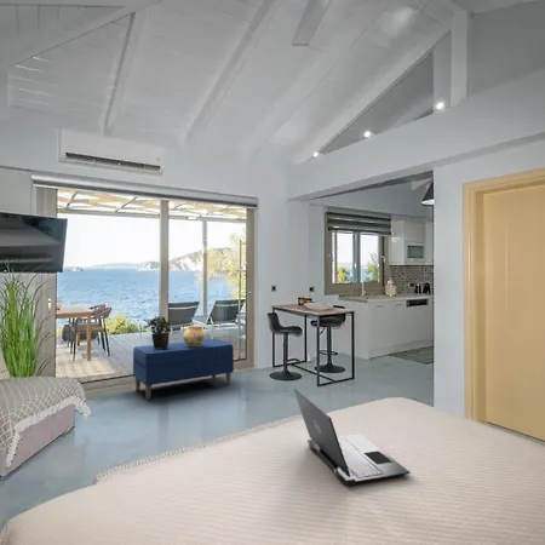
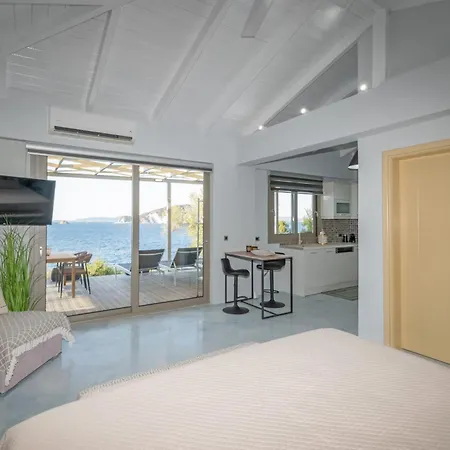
- bench [132,338,235,401]
- potted plant [143,315,171,348]
- laptop [293,388,411,487]
- ceramic pot [182,325,207,346]
